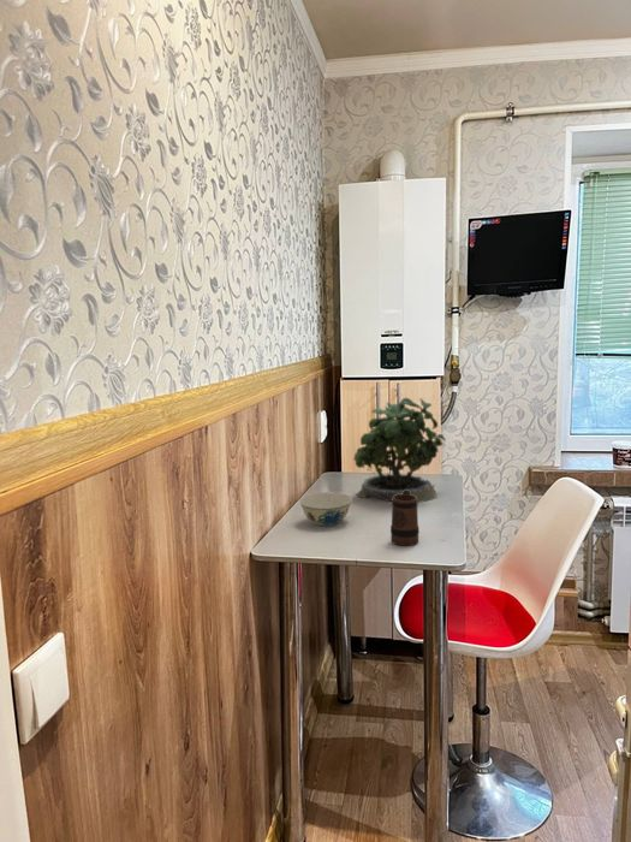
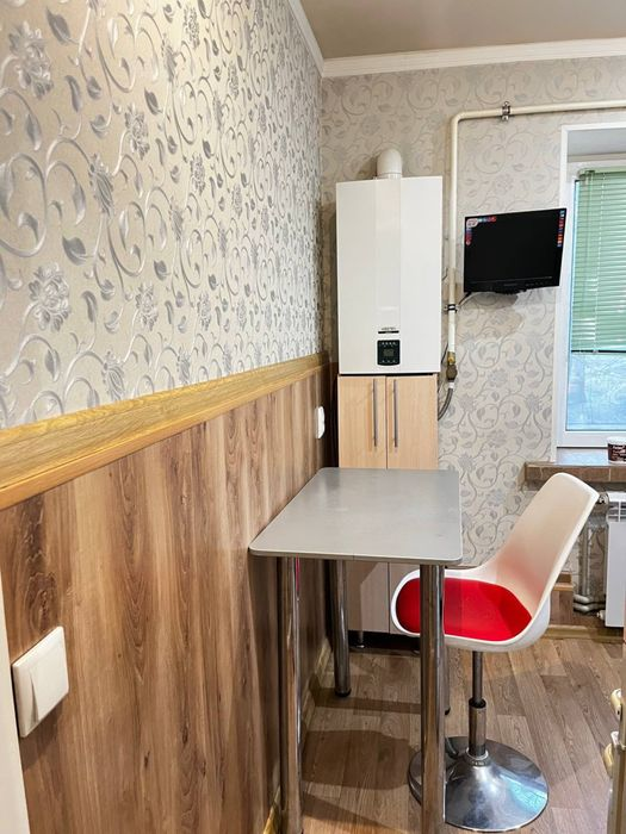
- potted plant [353,389,446,504]
- chinaware [298,491,353,527]
- mug [389,490,421,547]
